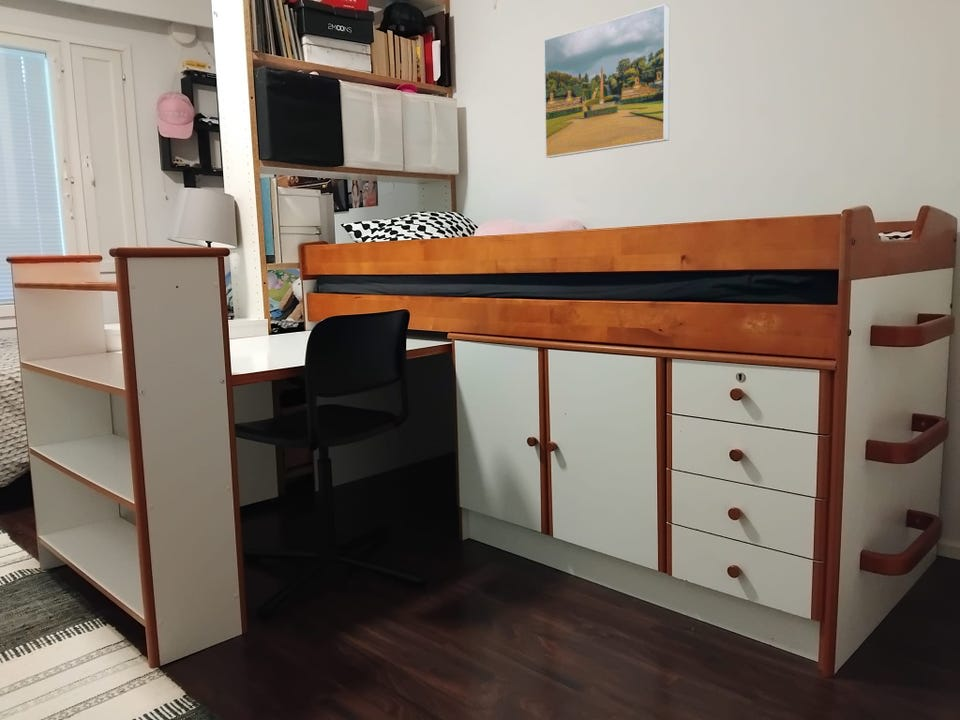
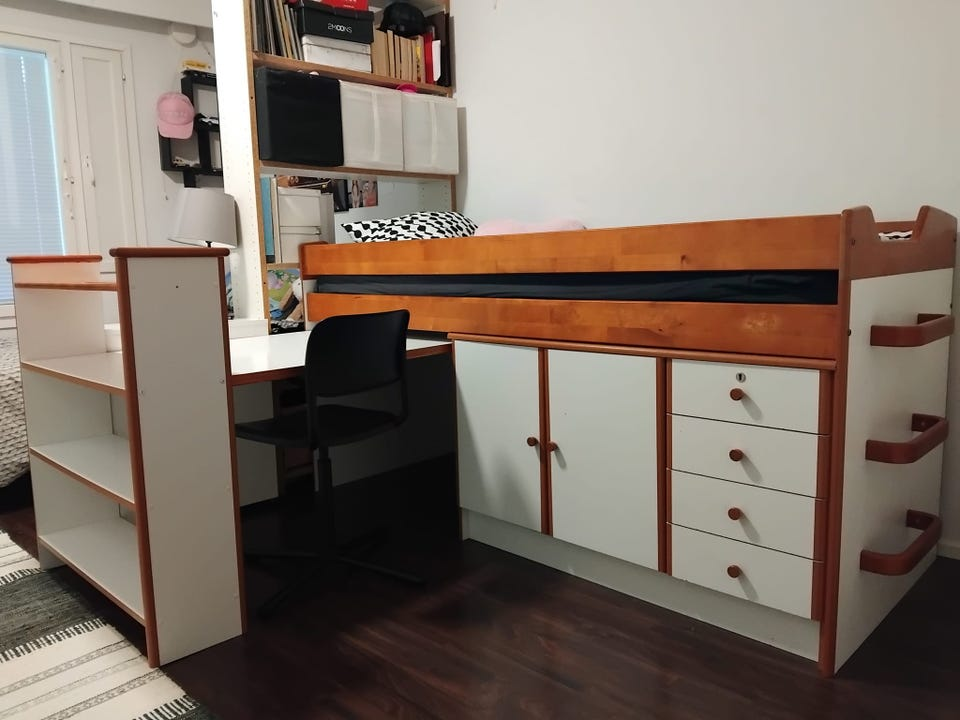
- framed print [543,3,671,159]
